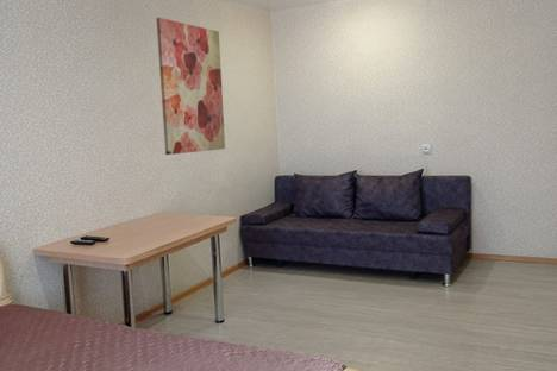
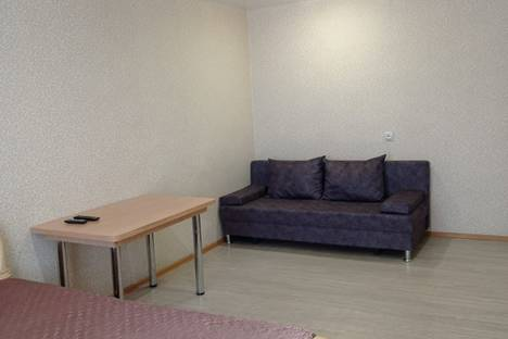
- wall art [156,17,226,156]
